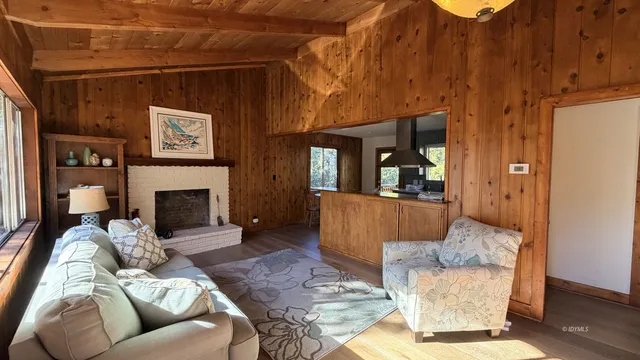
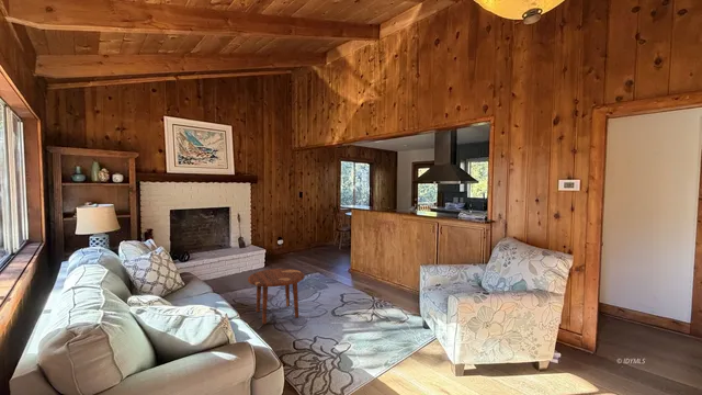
+ side table [247,268,306,325]
